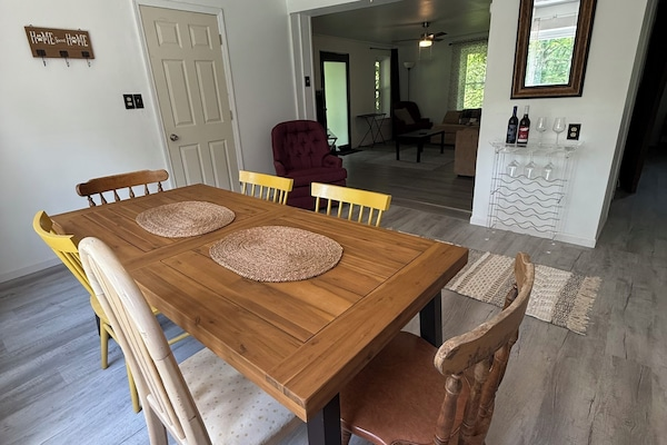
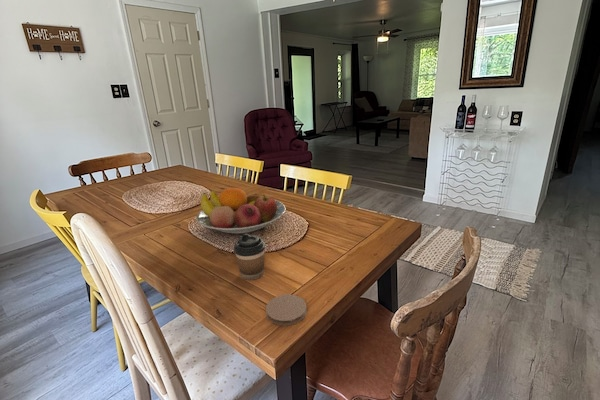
+ coaster [265,293,308,327]
+ fruit bowl [196,187,287,235]
+ coffee cup [233,233,266,281]
